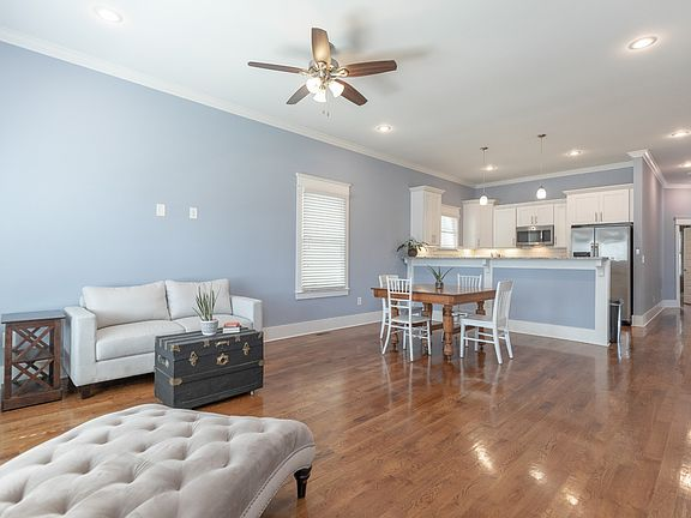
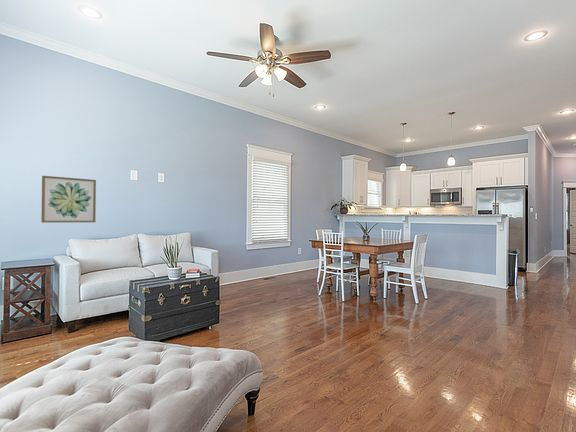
+ wall art [40,175,97,224]
